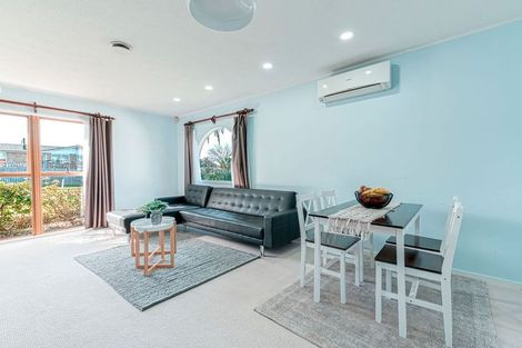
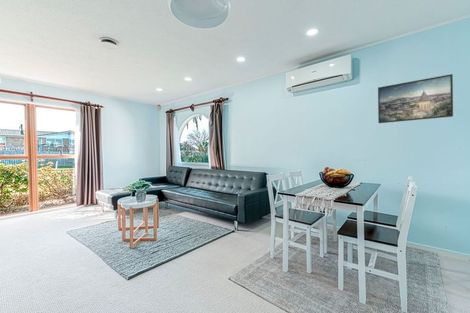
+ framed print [377,73,454,124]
